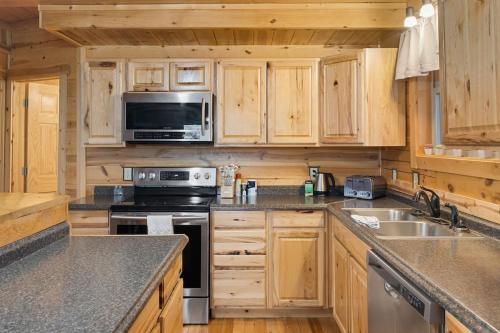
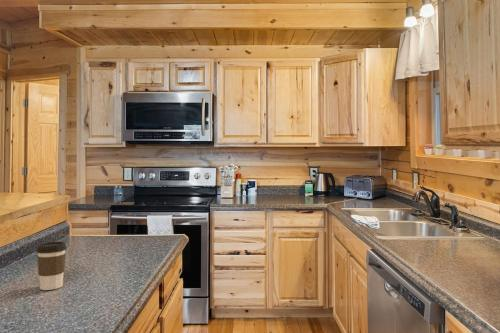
+ coffee cup [35,241,68,291]
